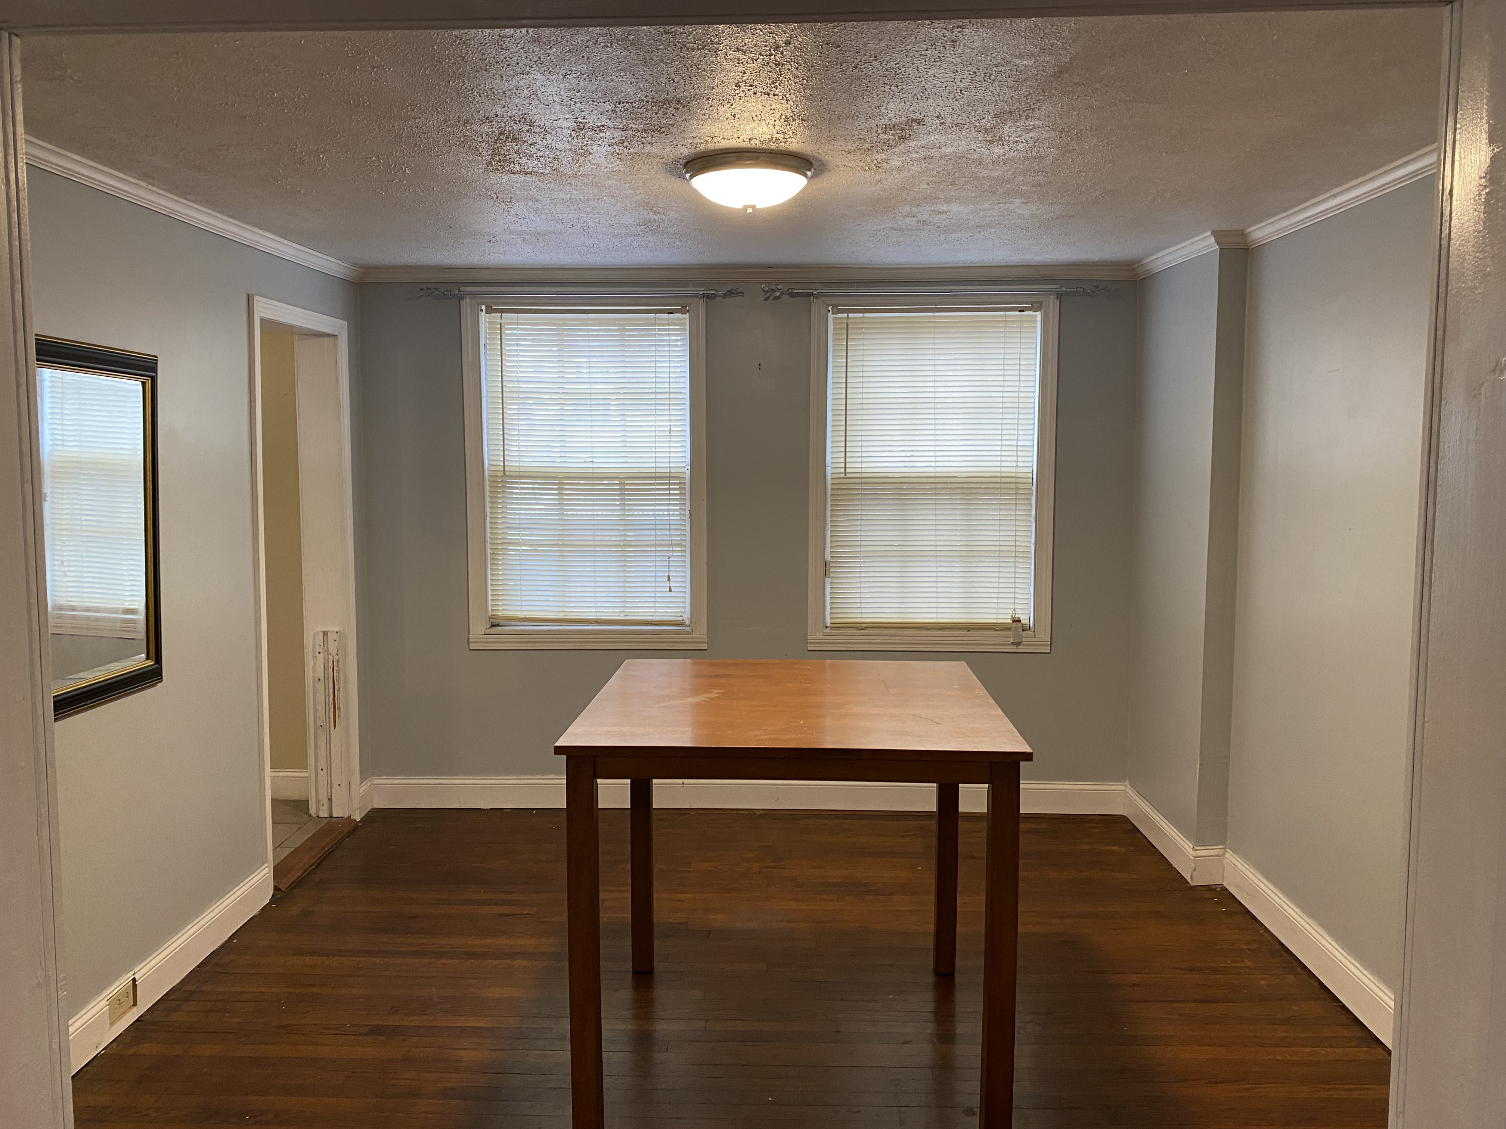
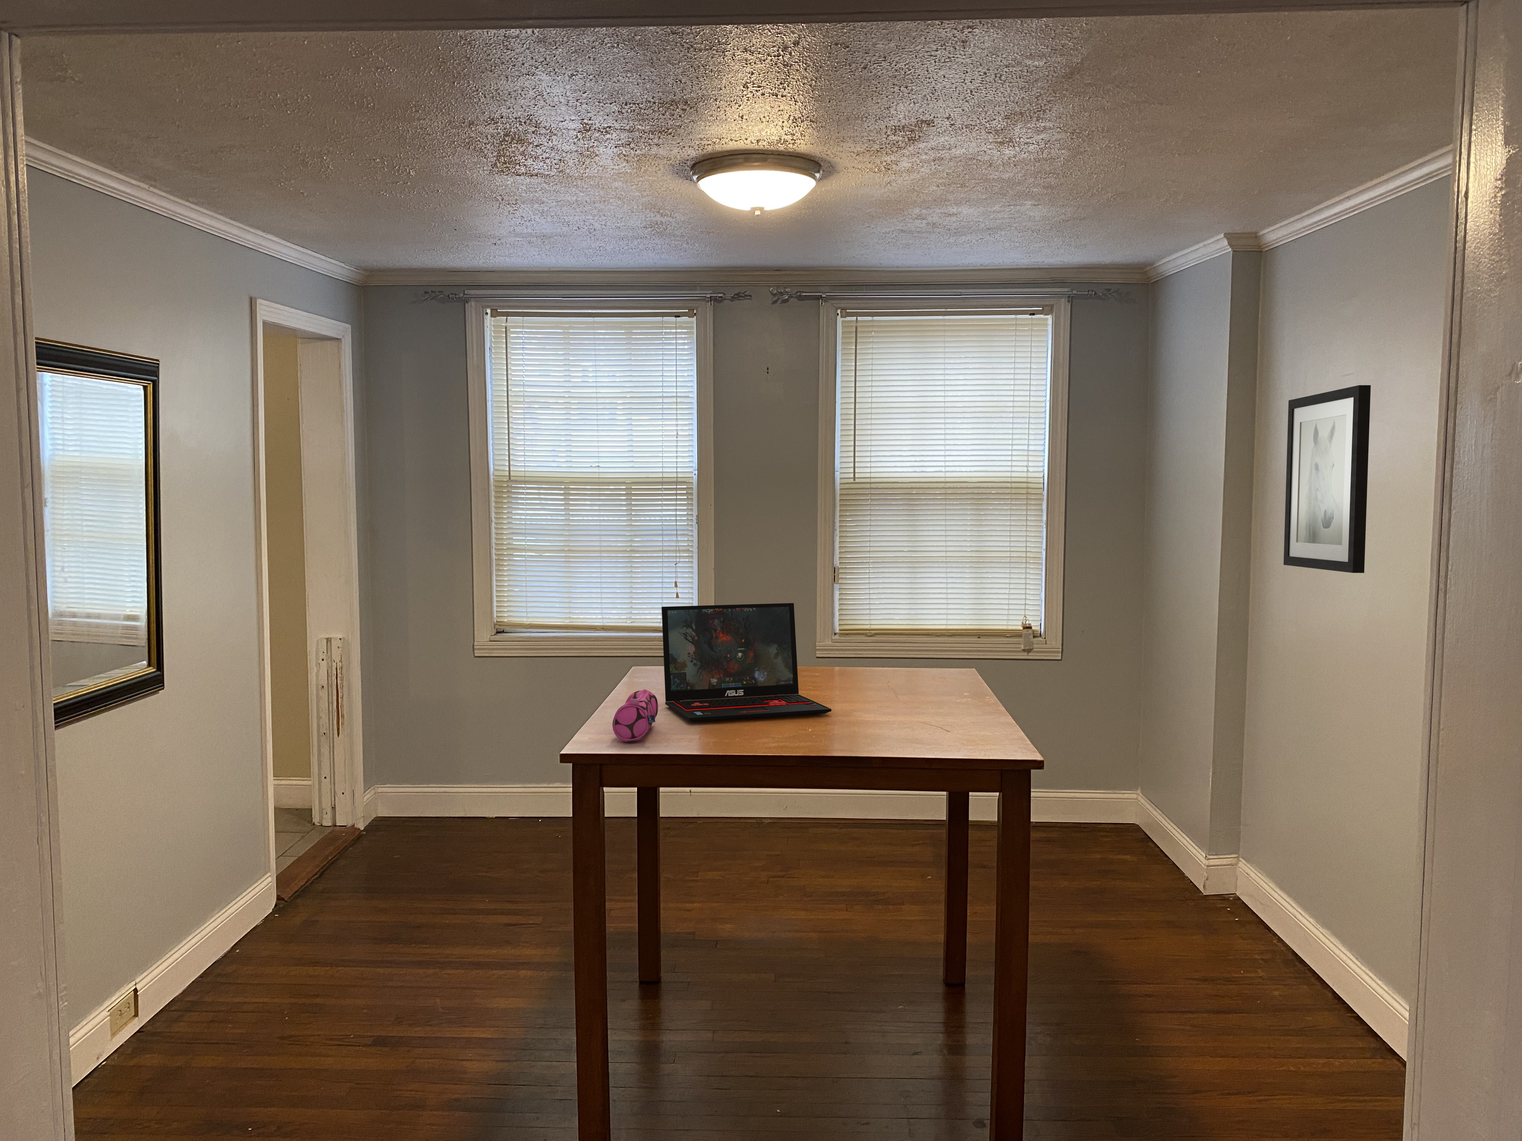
+ laptop [662,603,832,723]
+ wall art [1284,385,1371,574]
+ pencil case [612,689,658,742]
